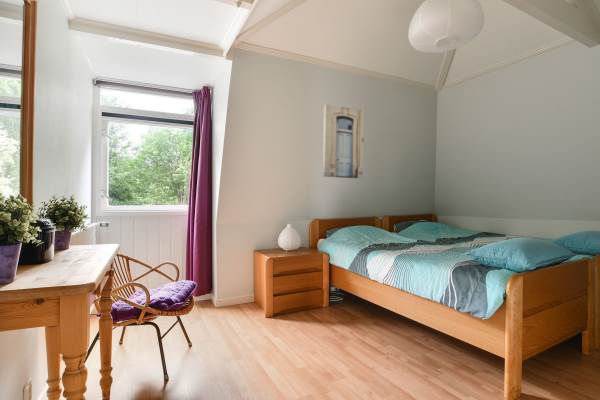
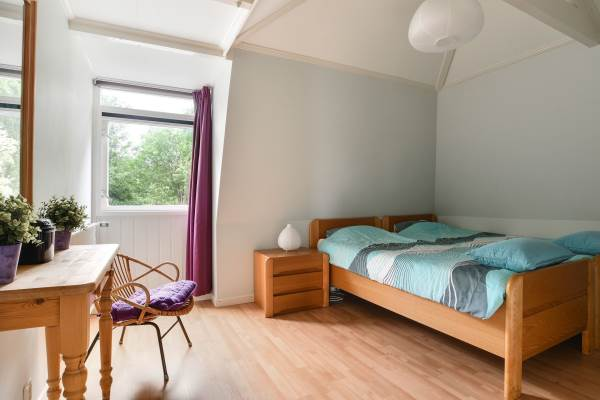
- wall art [322,103,365,180]
